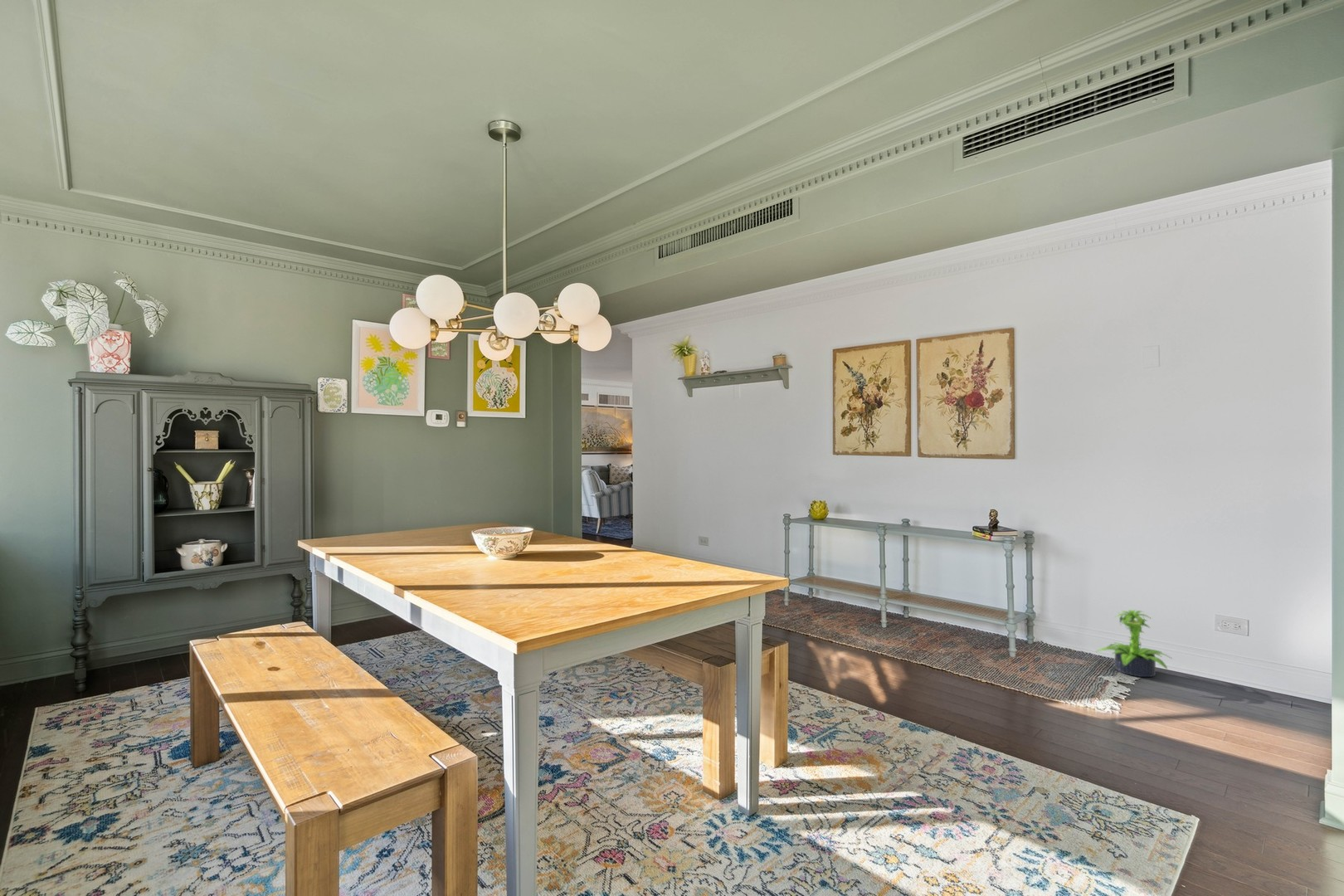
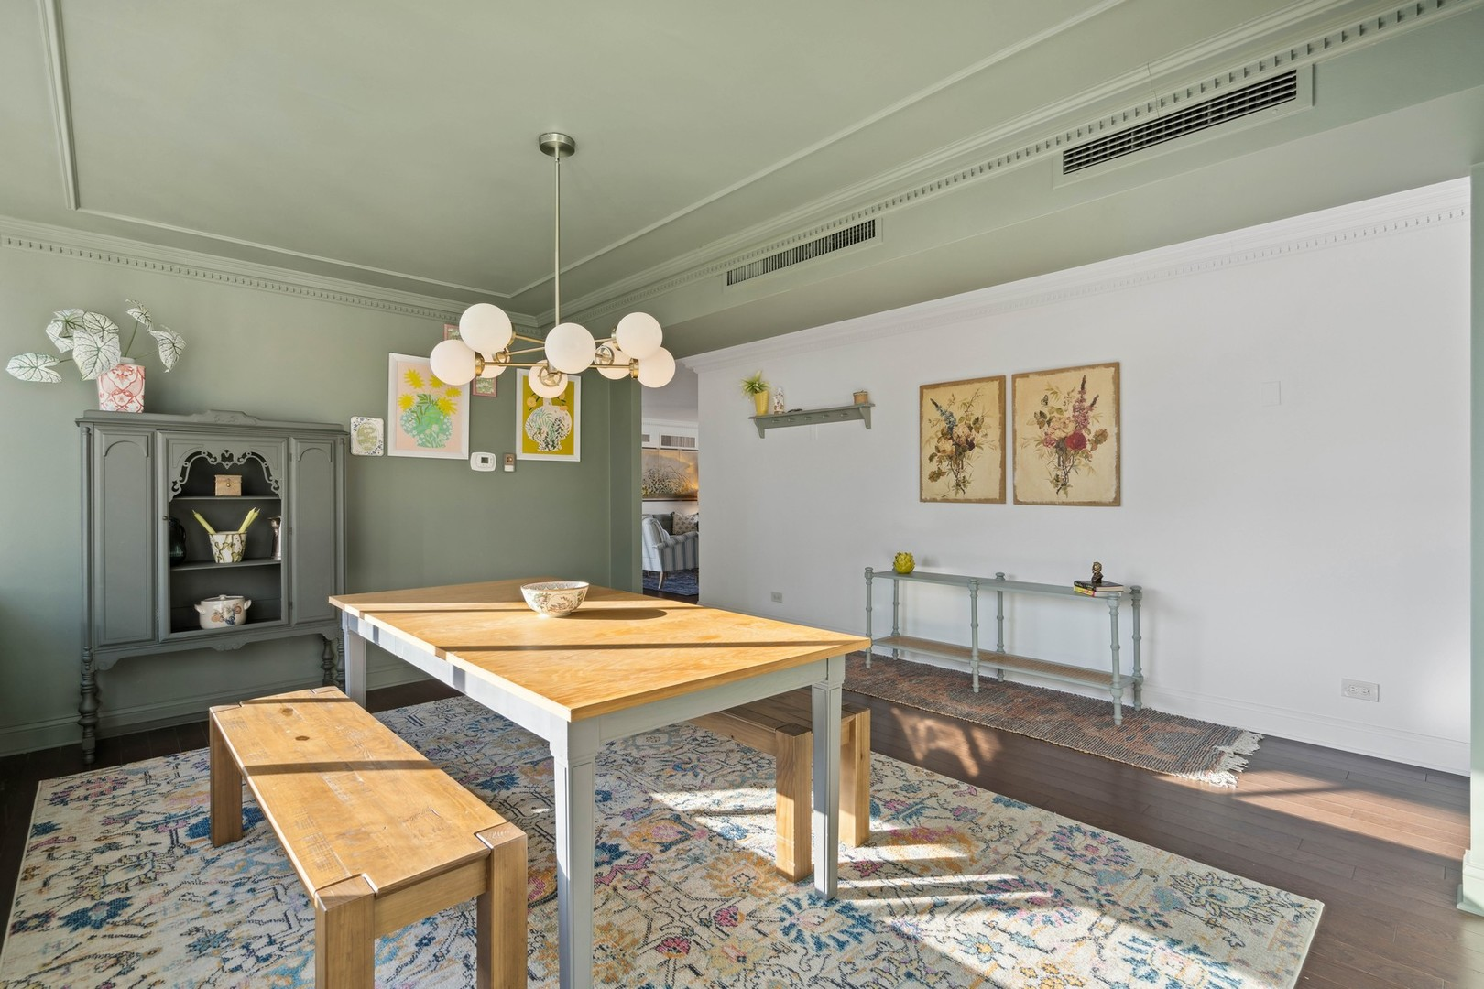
- potted plant [1095,609,1173,678]
